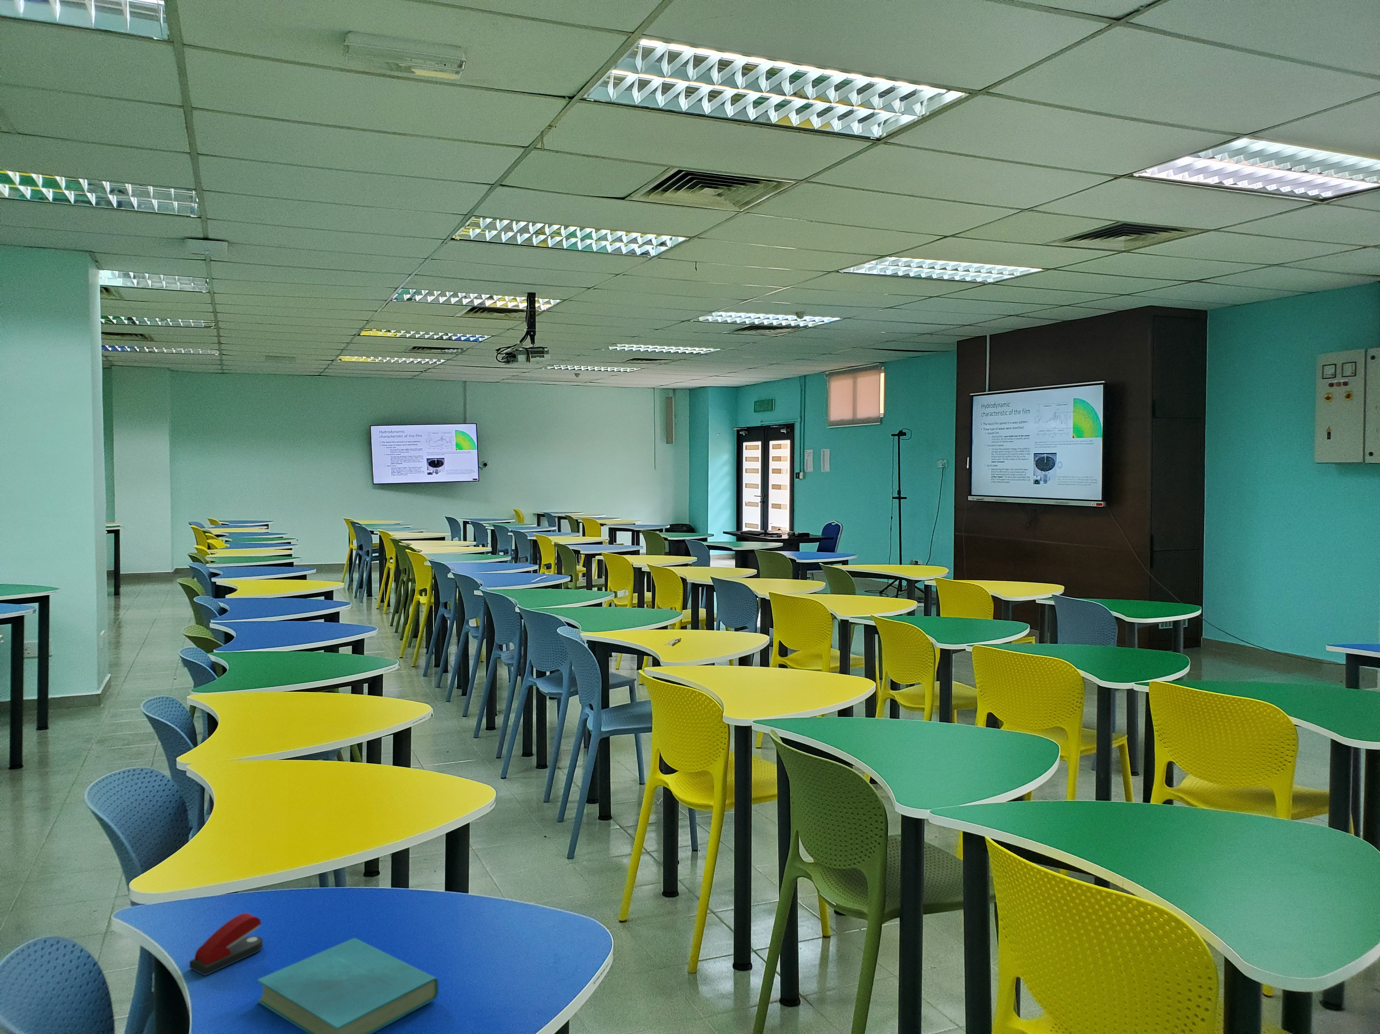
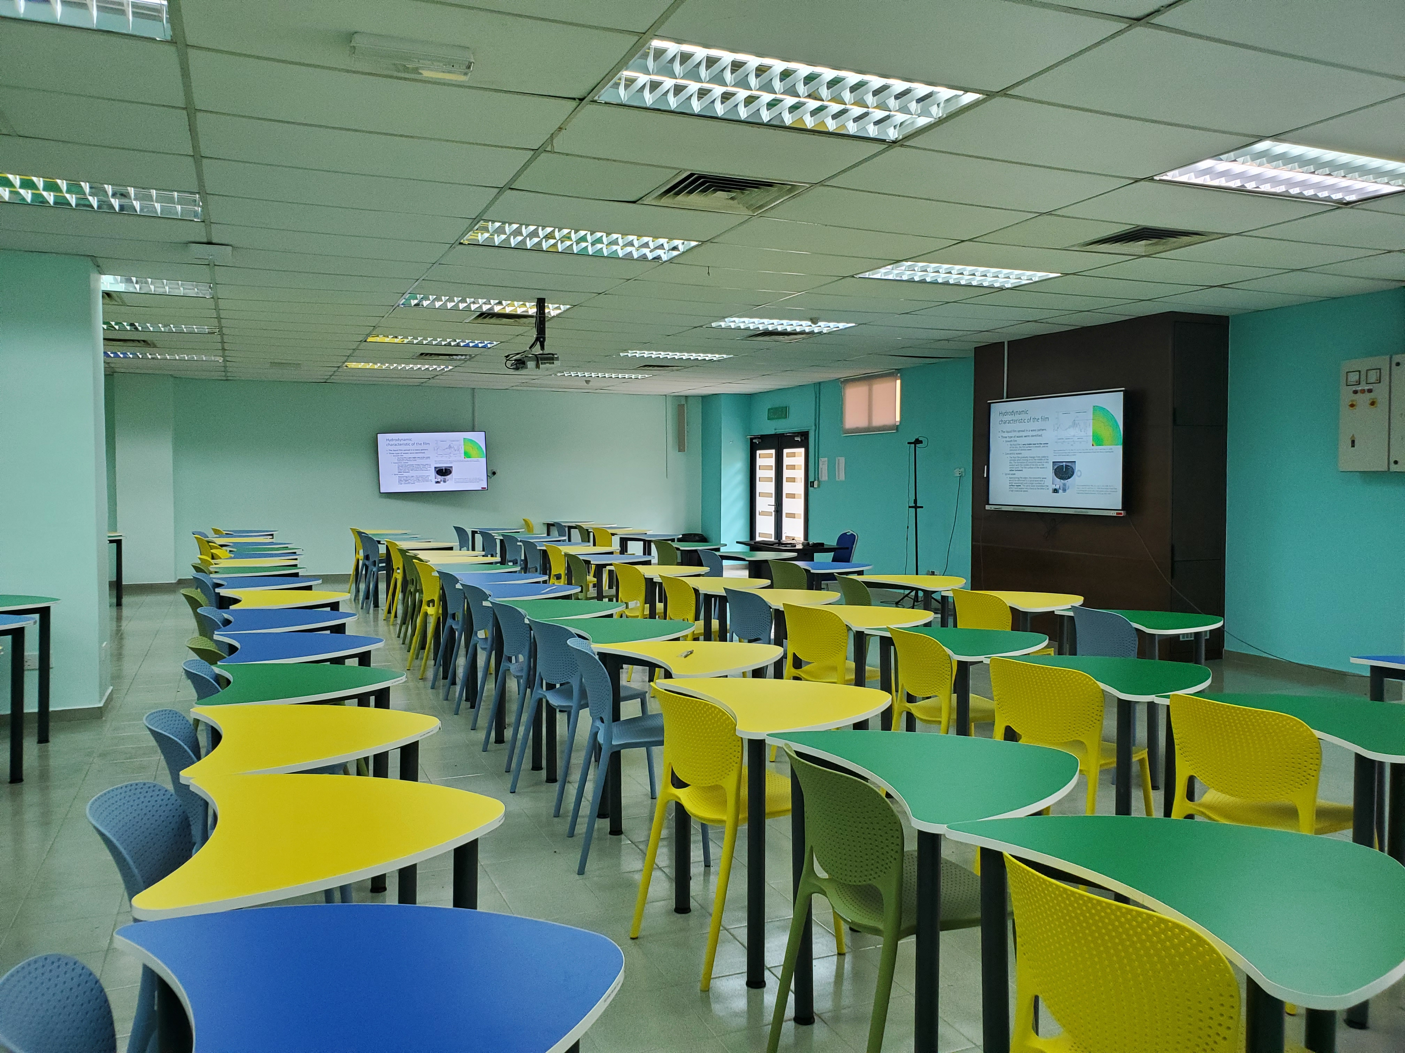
- book [258,938,439,1034]
- stapler [189,912,263,975]
